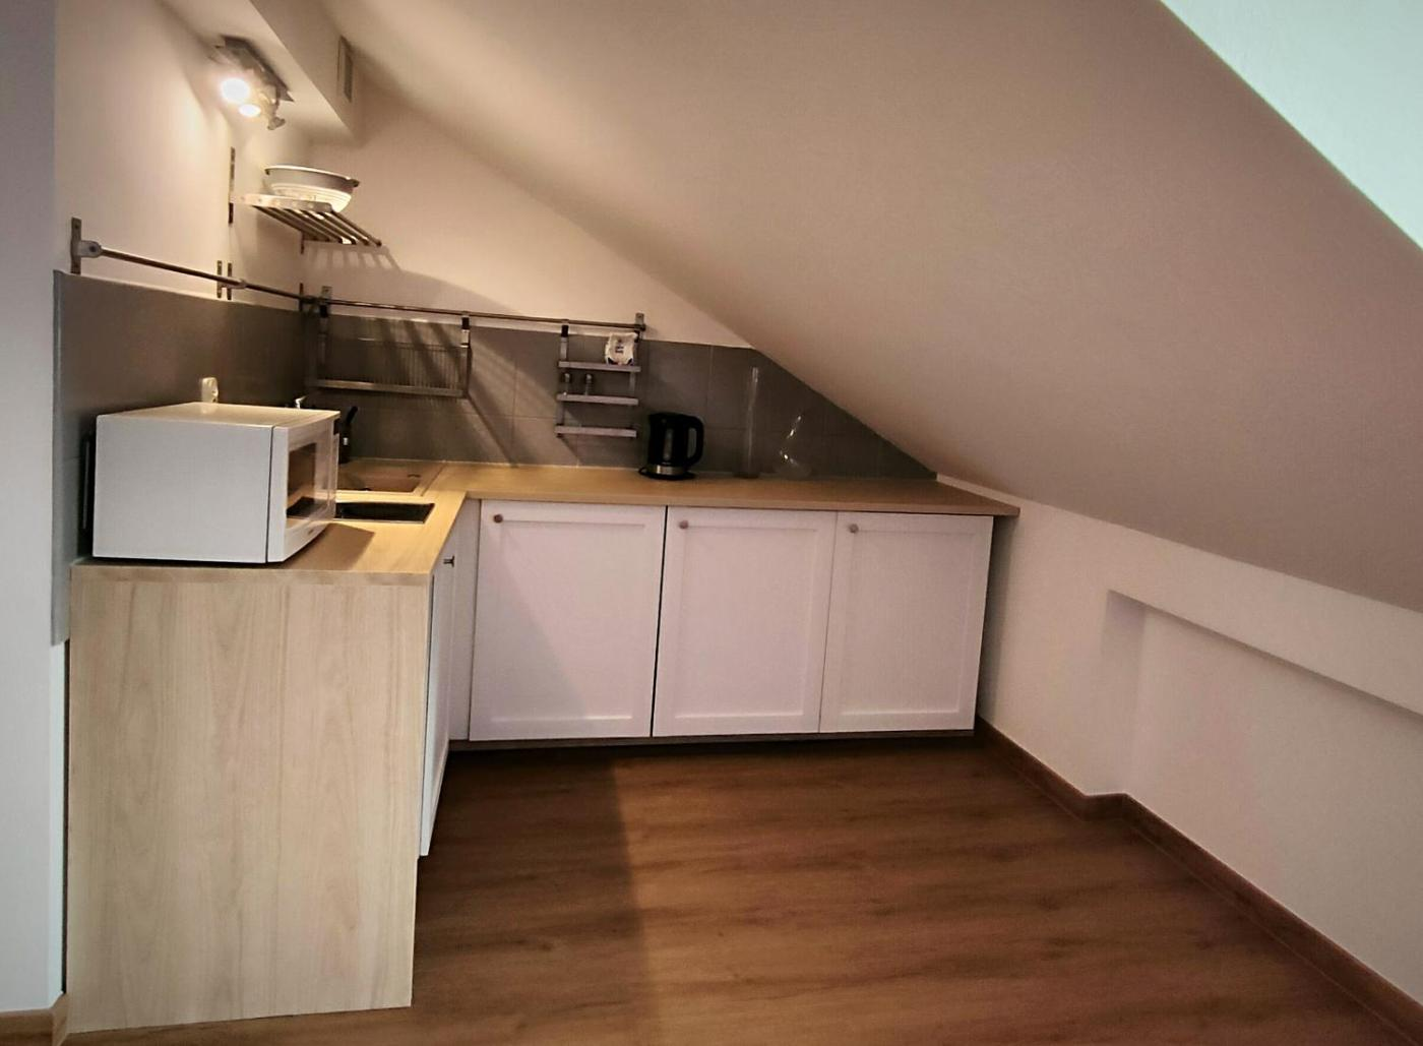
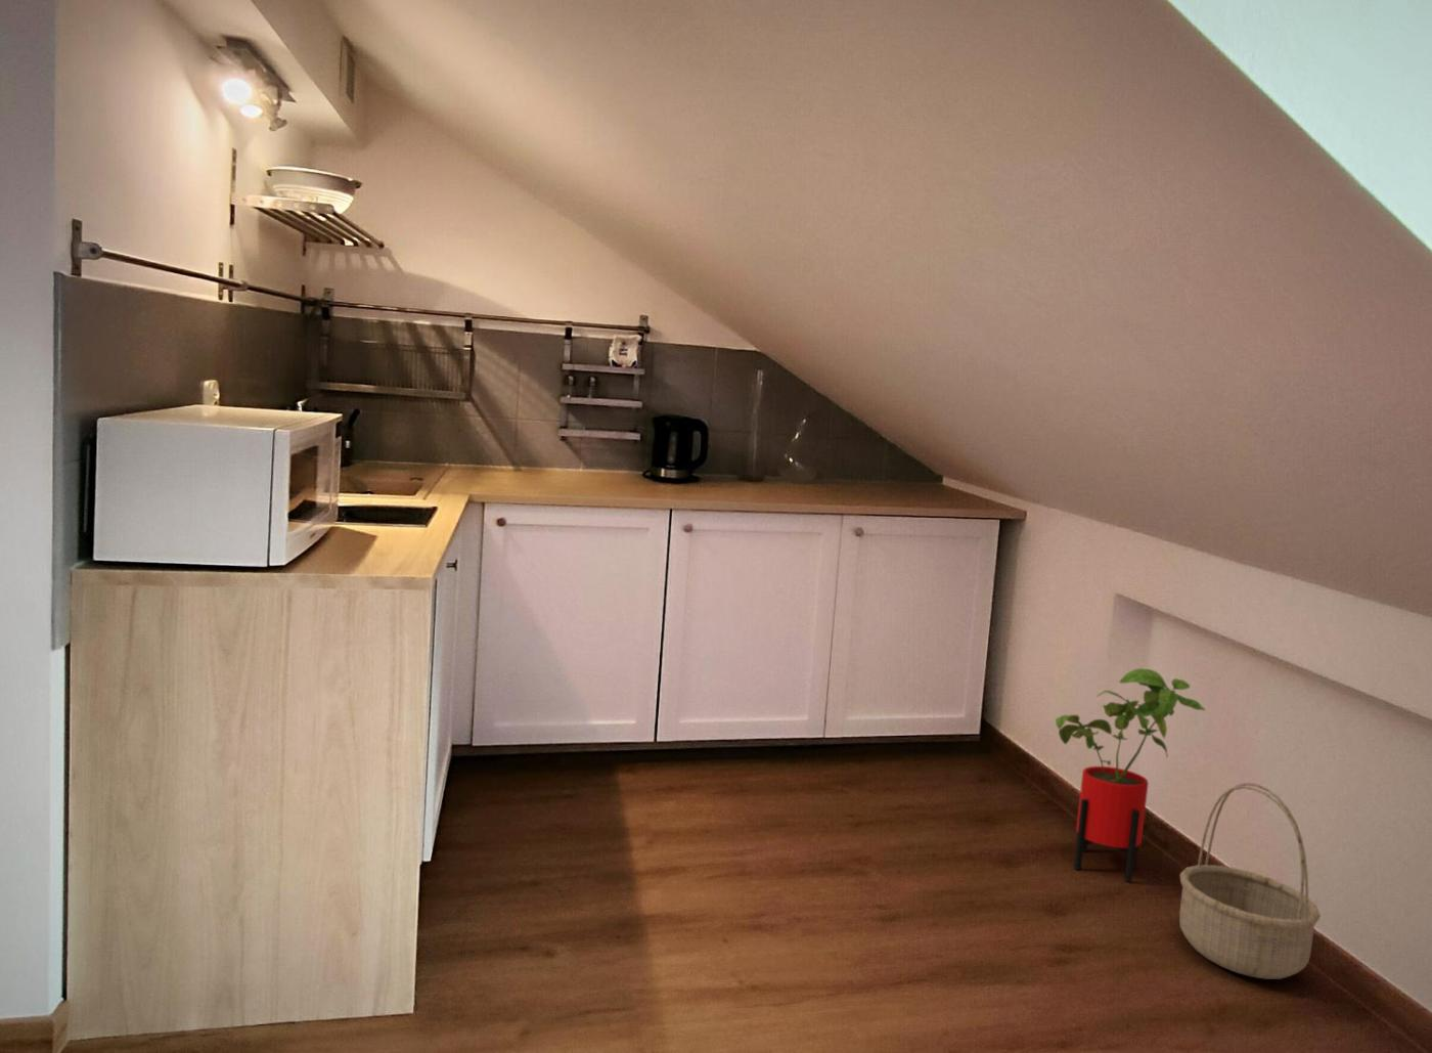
+ house plant [1055,667,1206,882]
+ basket [1179,782,1322,981]
